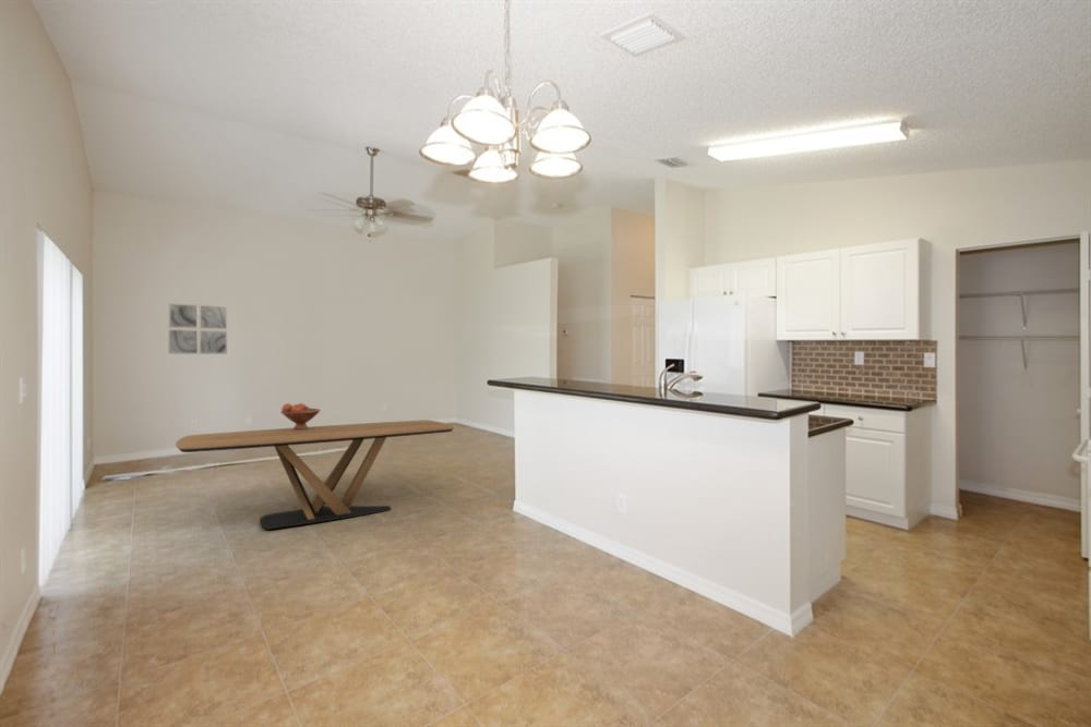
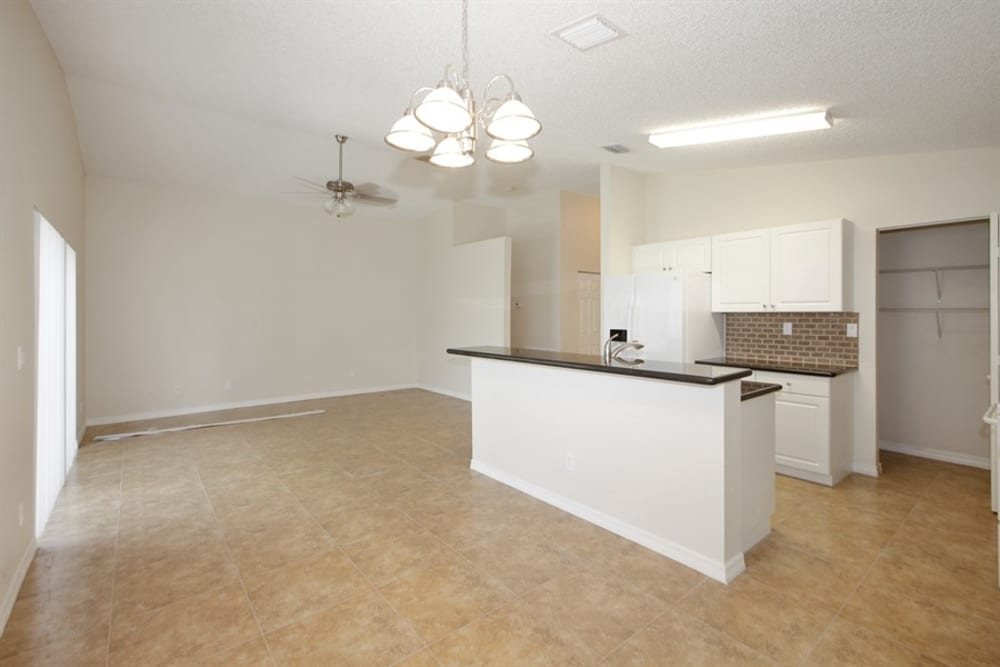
- fruit bowl [280,402,322,429]
- dining table [175,419,455,531]
- wall art [167,302,228,355]
